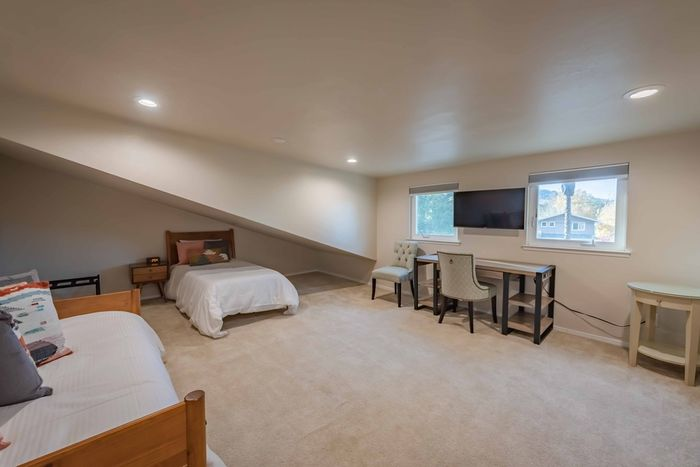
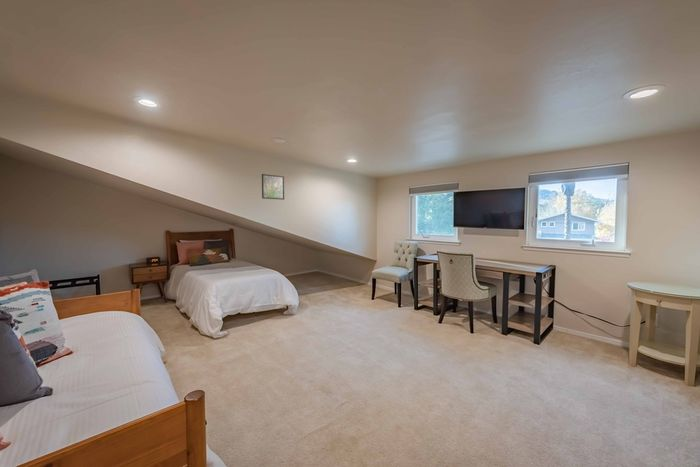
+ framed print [261,173,285,201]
